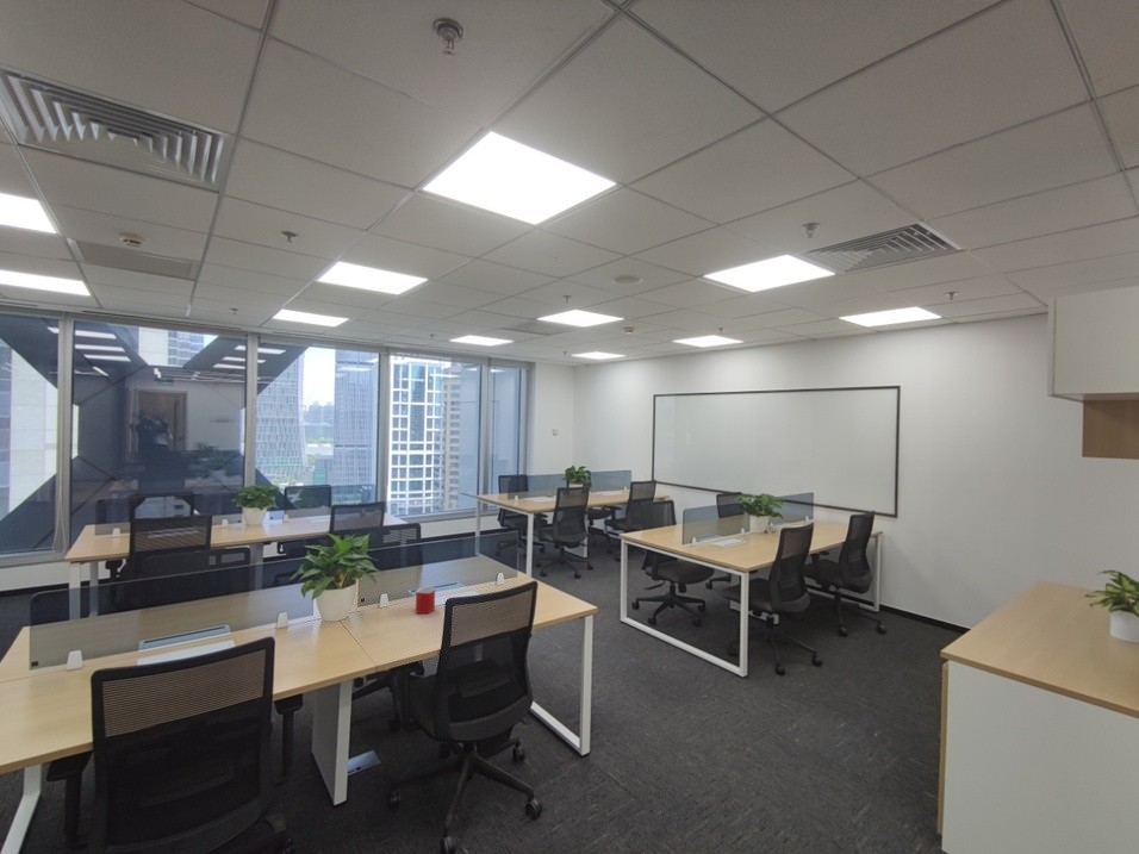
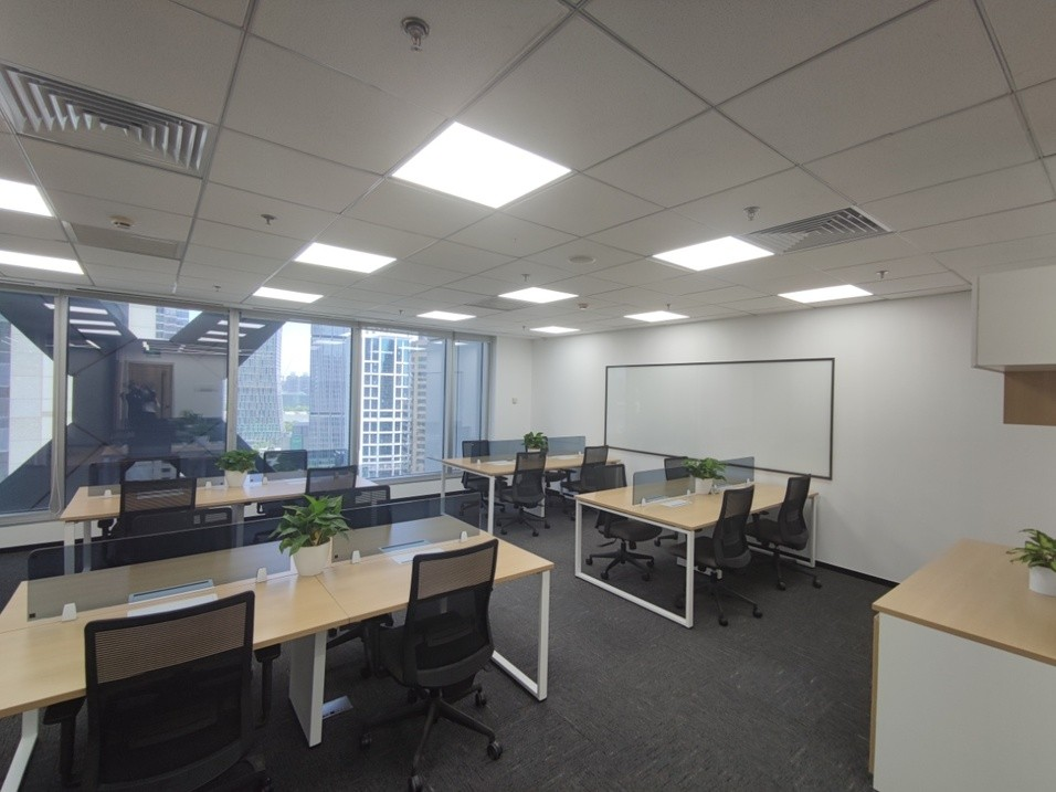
- mug [415,586,437,615]
